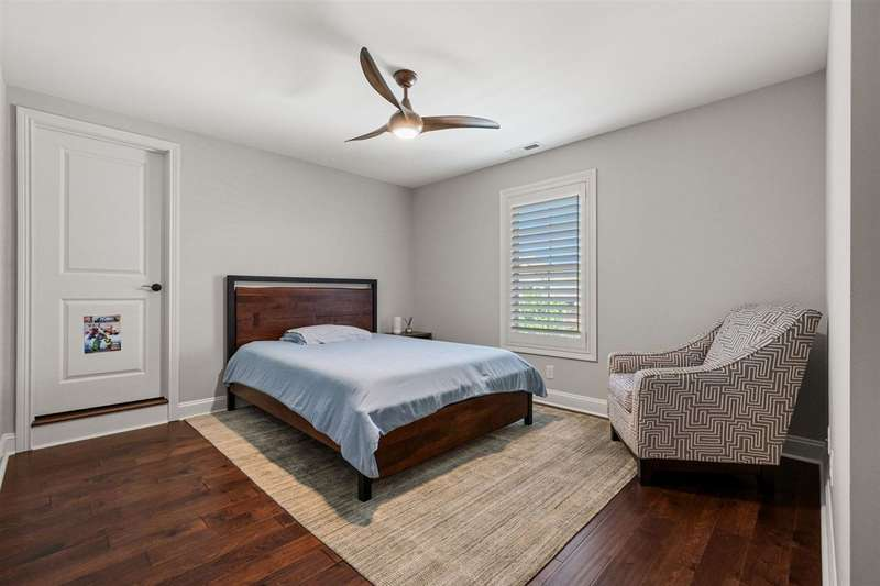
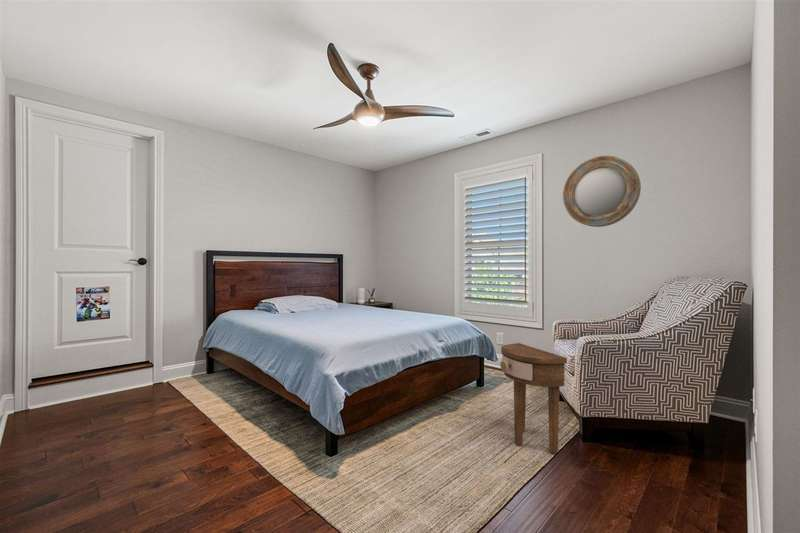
+ home mirror [562,155,642,228]
+ side table [499,342,568,455]
